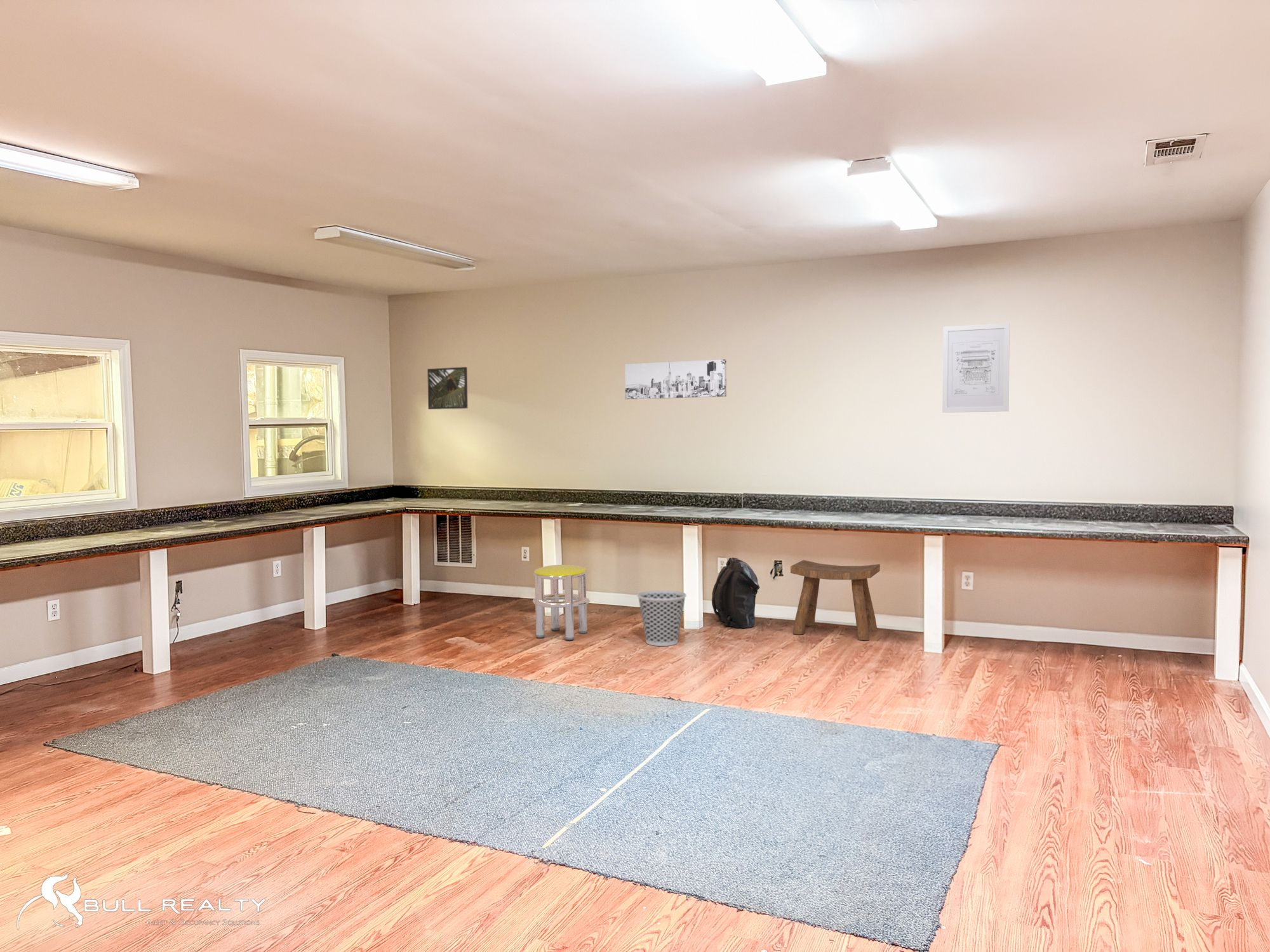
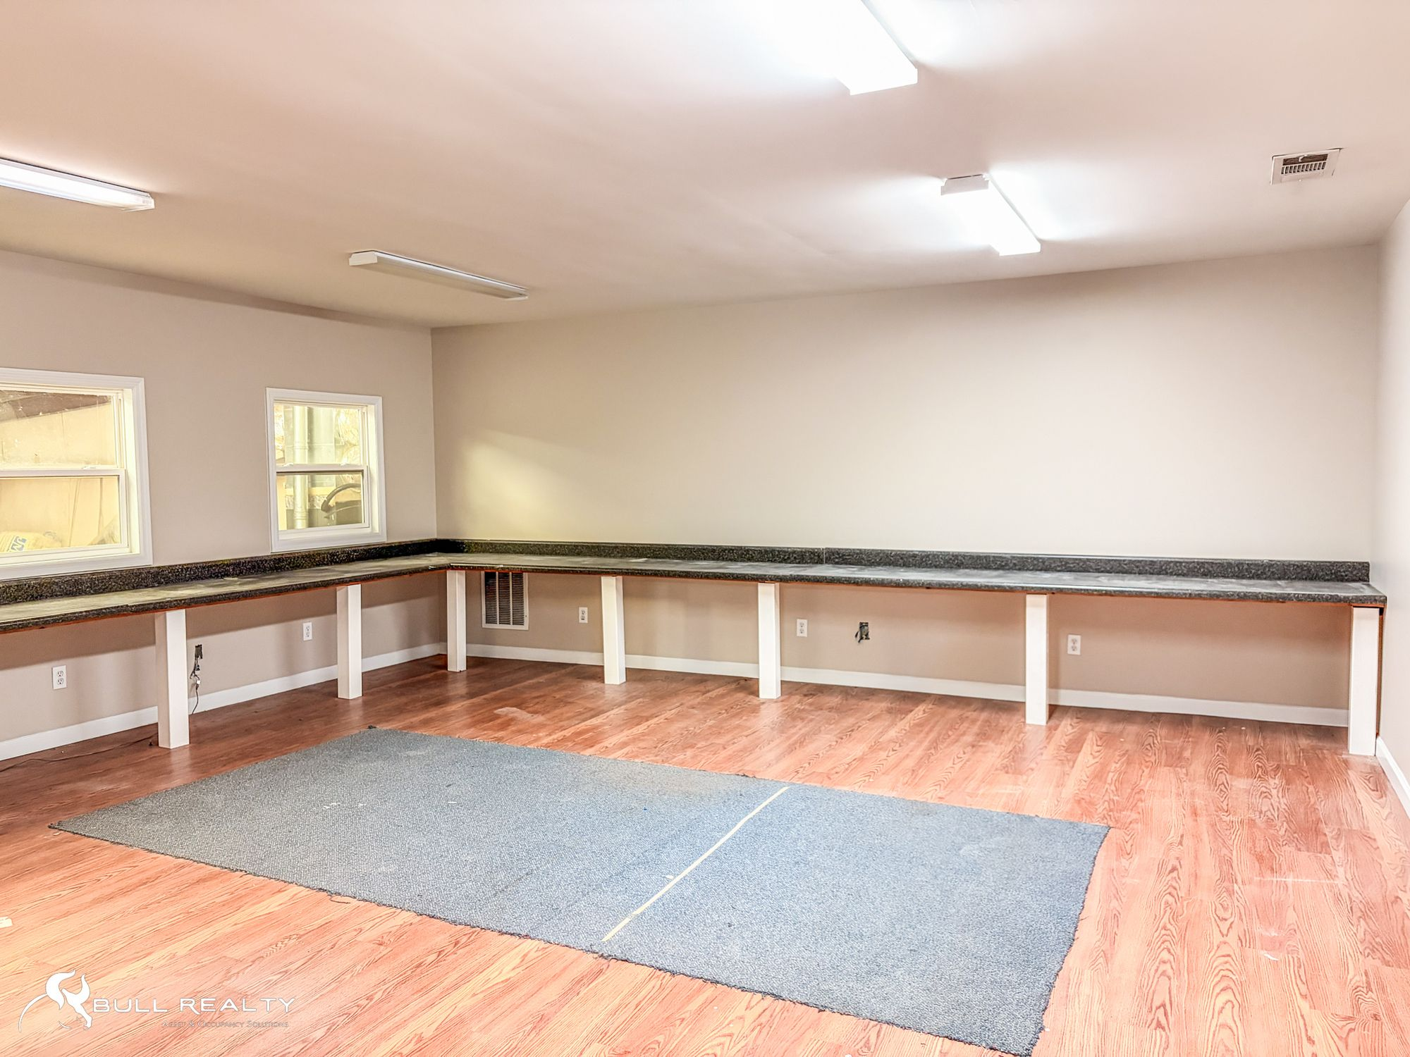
- wall art [624,359,727,400]
- backpack [711,557,760,629]
- wall art [942,322,1010,413]
- stool [790,559,881,641]
- stool [532,564,591,641]
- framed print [427,366,469,410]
- wastebasket [636,590,687,647]
